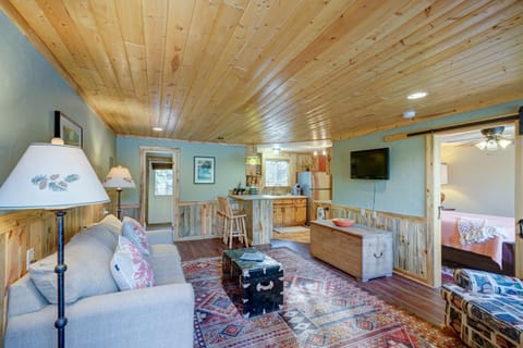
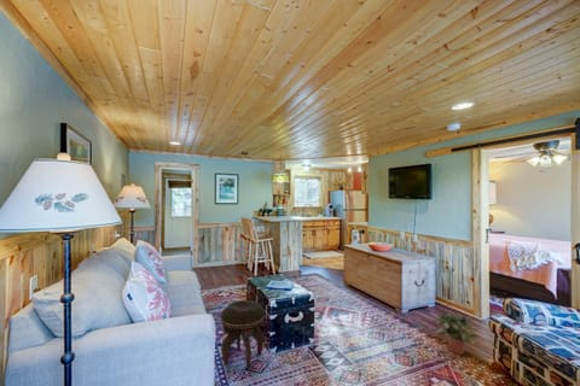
+ potted plant [434,311,481,356]
+ footstool [220,299,266,370]
